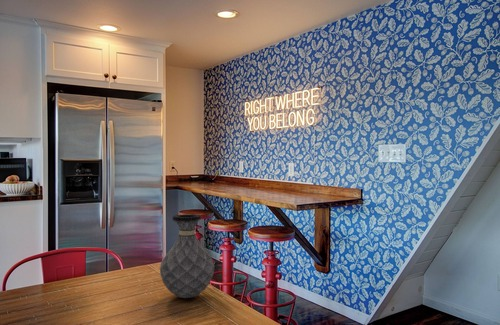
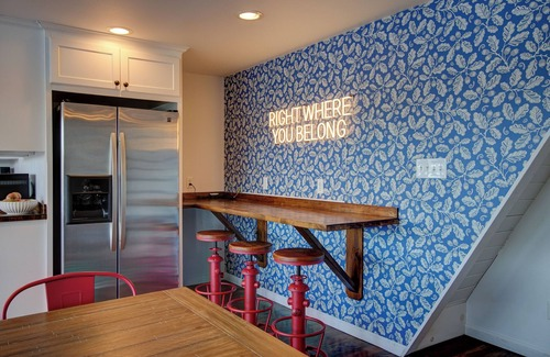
- vase [159,213,215,299]
